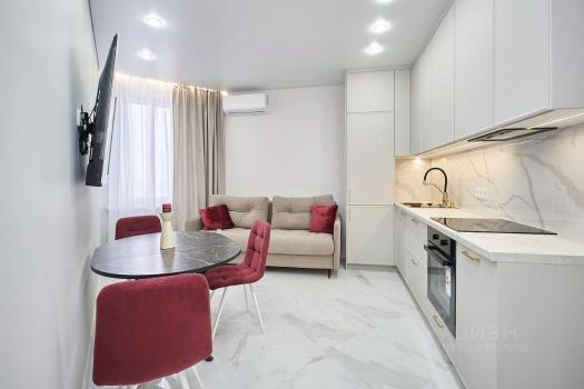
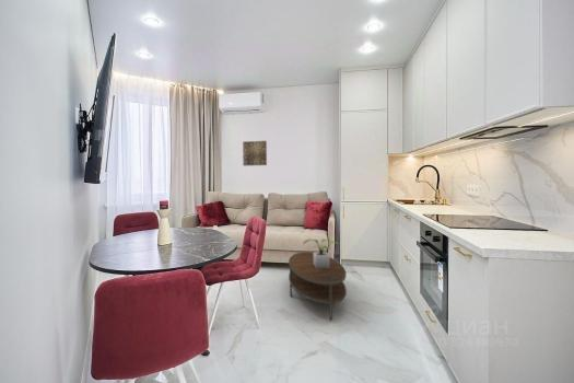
+ wall art [242,140,268,166]
+ potted plant [302,239,340,268]
+ coffee table [288,251,348,322]
